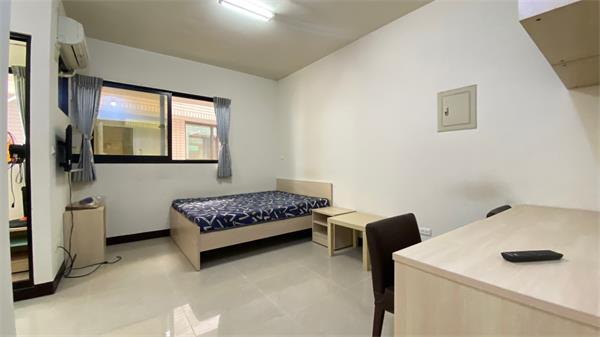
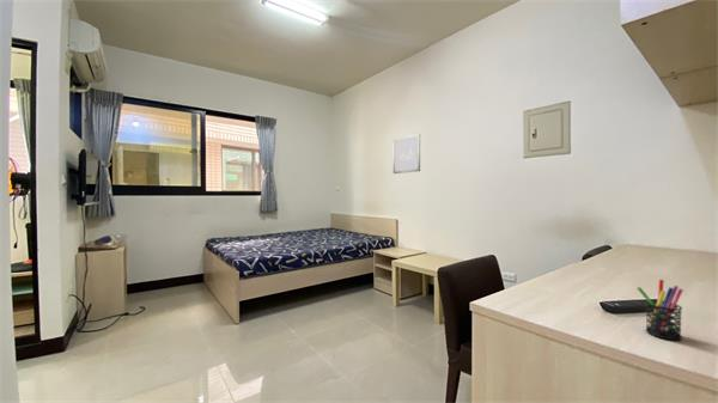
+ pen holder [637,279,684,341]
+ wall art [393,133,421,175]
